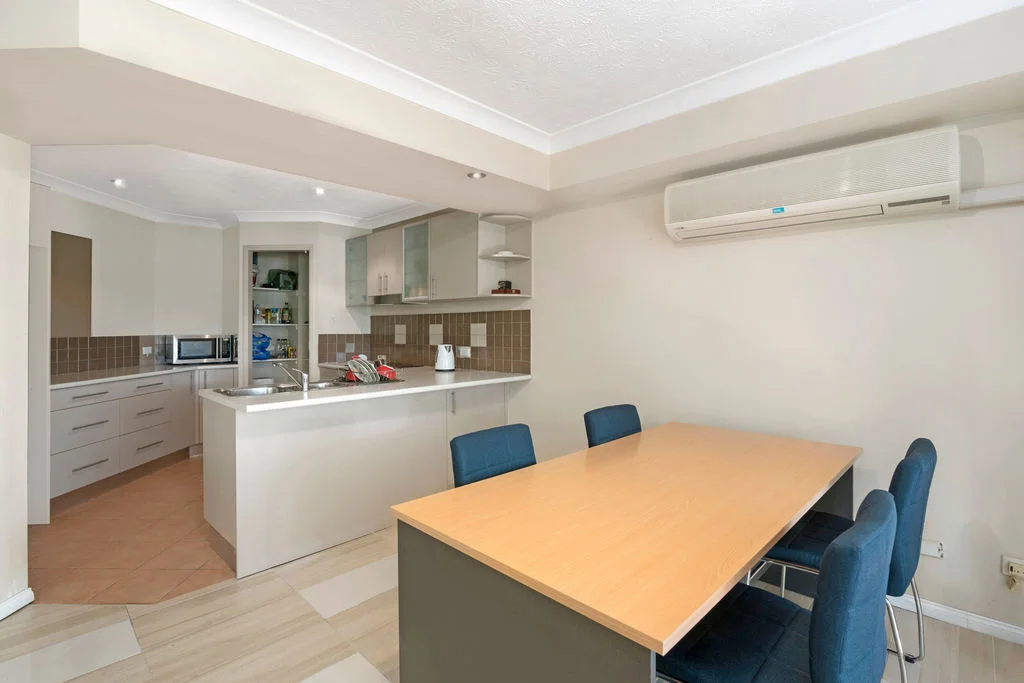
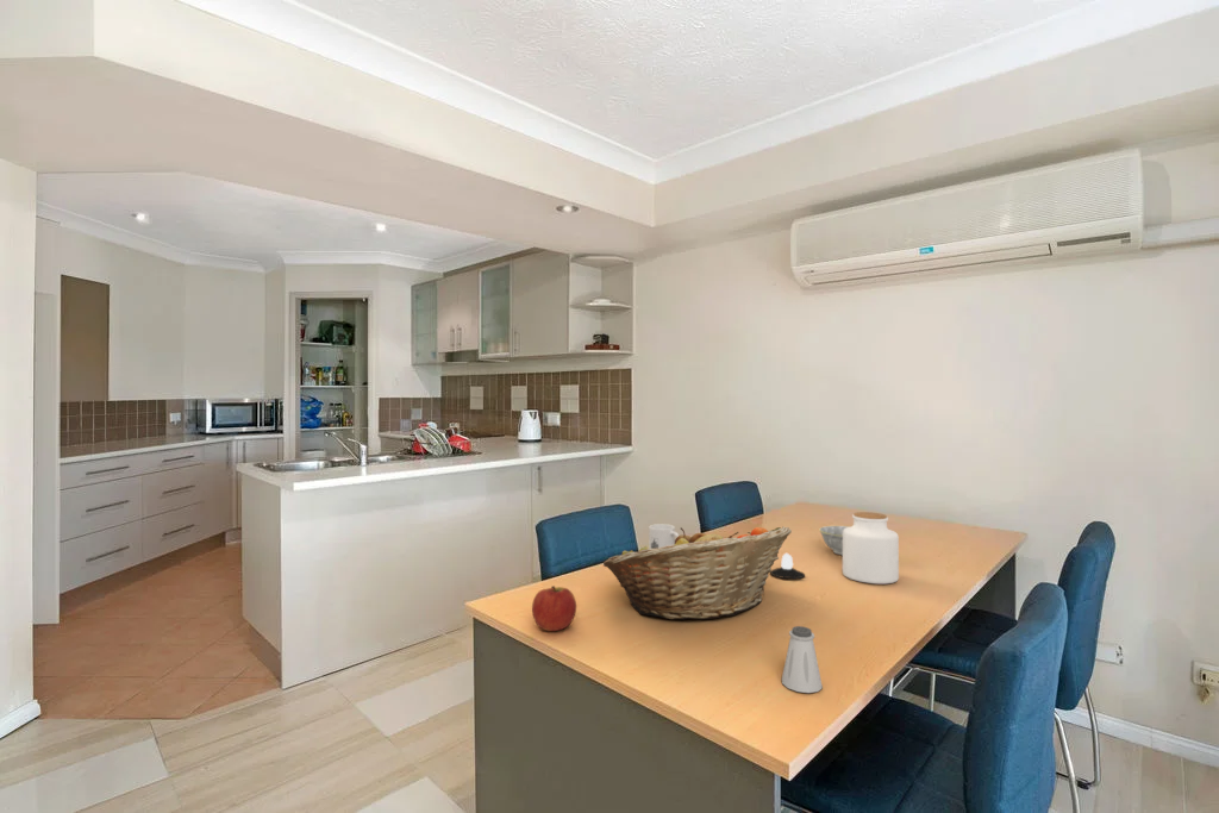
+ fruit basket [602,525,793,620]
+ bowl [818,525,851,556]
+ apple [531,584,577,632]
+ mug [648,523,680,549]
+ candle [769,552,806,580]
+ saltshaker [781,625,824,694]
+ jar [842,511,900,584]
